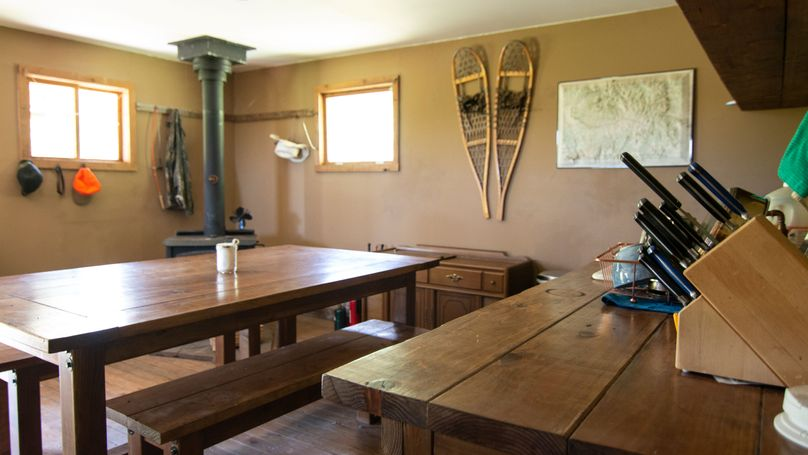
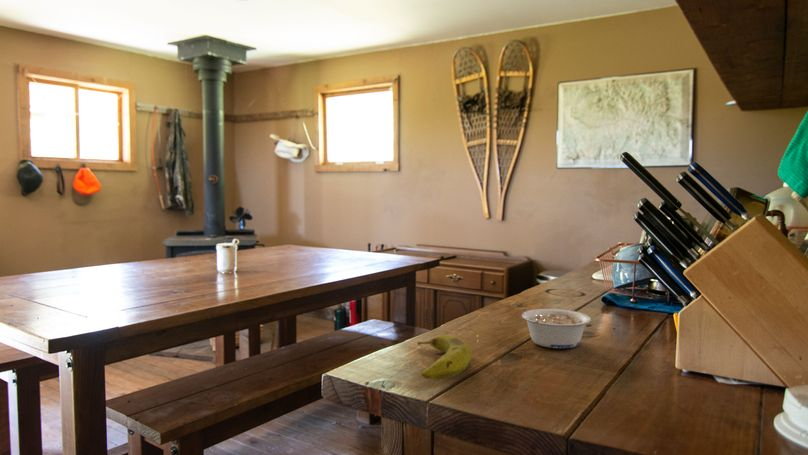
+ fruit [417,334,473,381]
+ legume [521,308,592,349]
